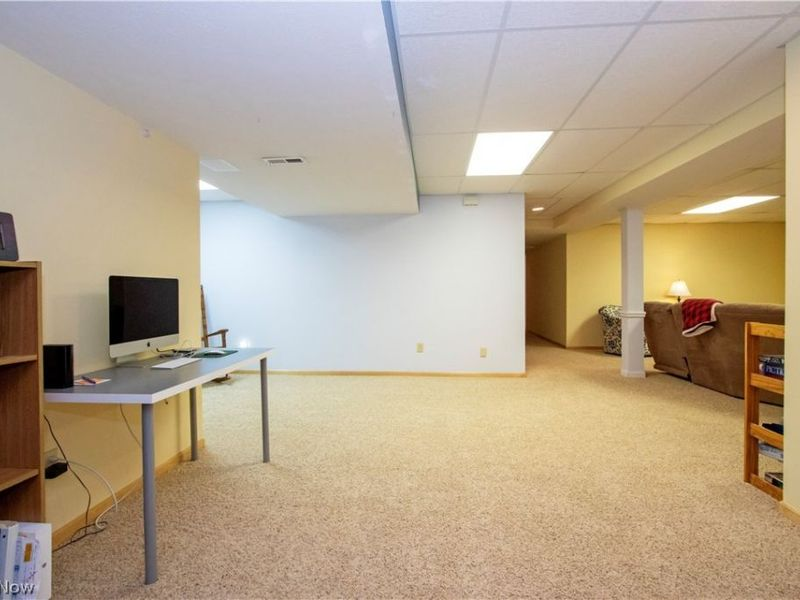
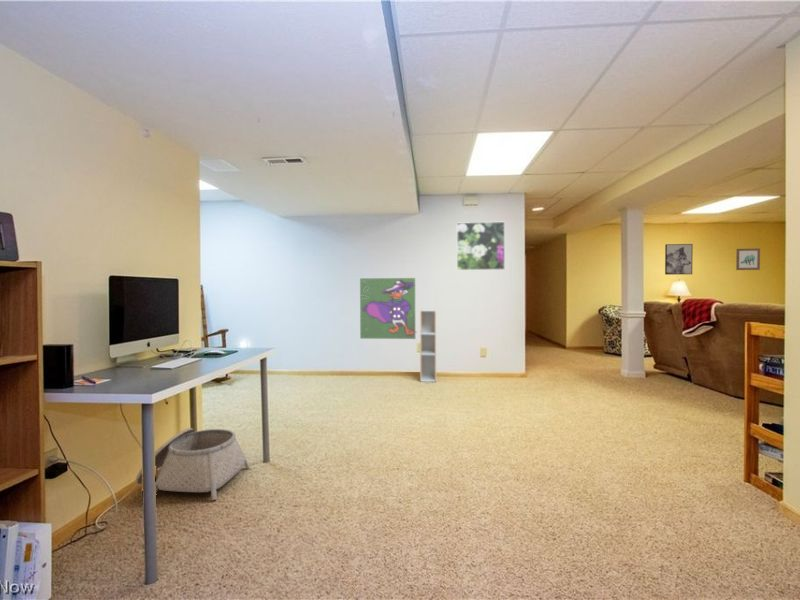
+ basket [135,427,251,501]
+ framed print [456,221,506,271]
+ pixel art [359,277,417,340]
+ wall art [664,243,694,276]
+ shelf unit [419,308,437,383]
+ wall art [735,247,761,271]
